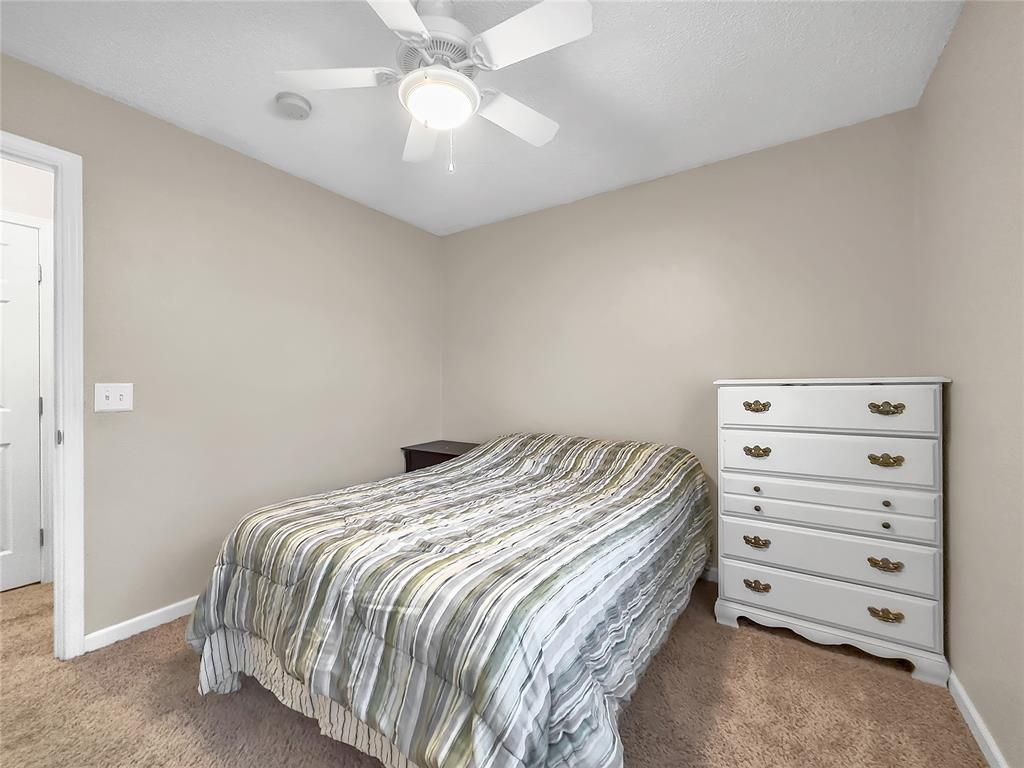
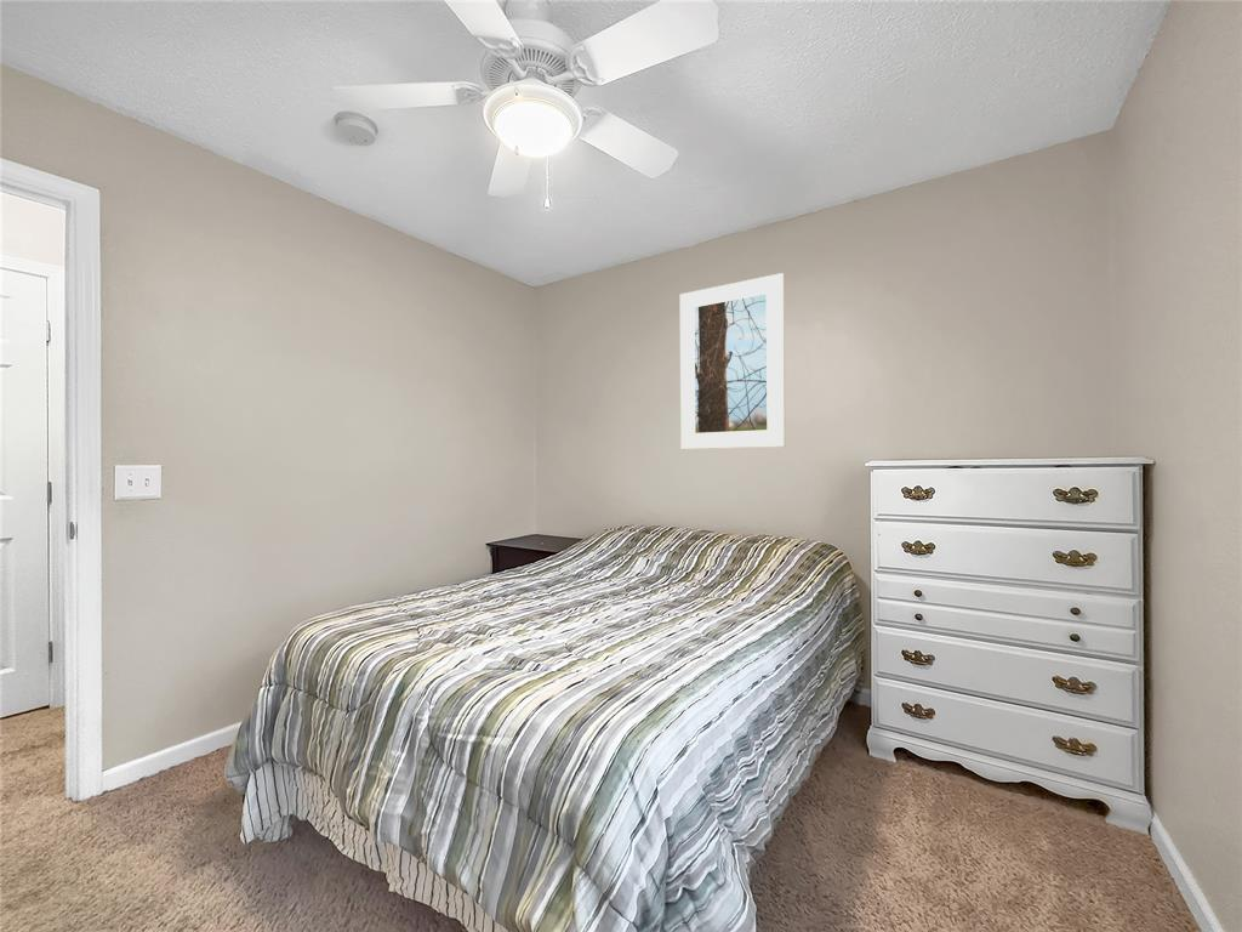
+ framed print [679,272,786,450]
